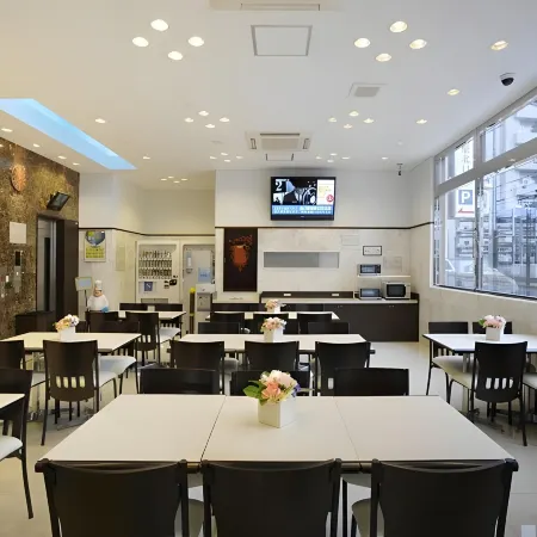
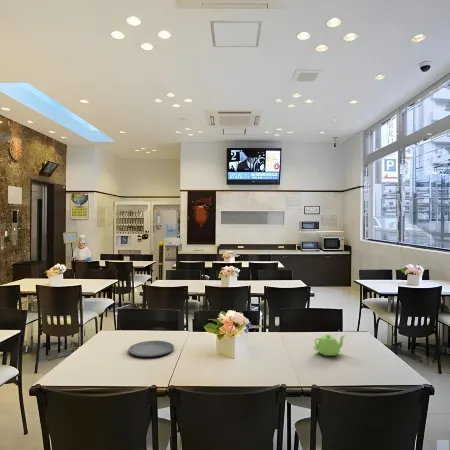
+ teapot [313,333,347,357]
+ plate [128,340,175,358]
